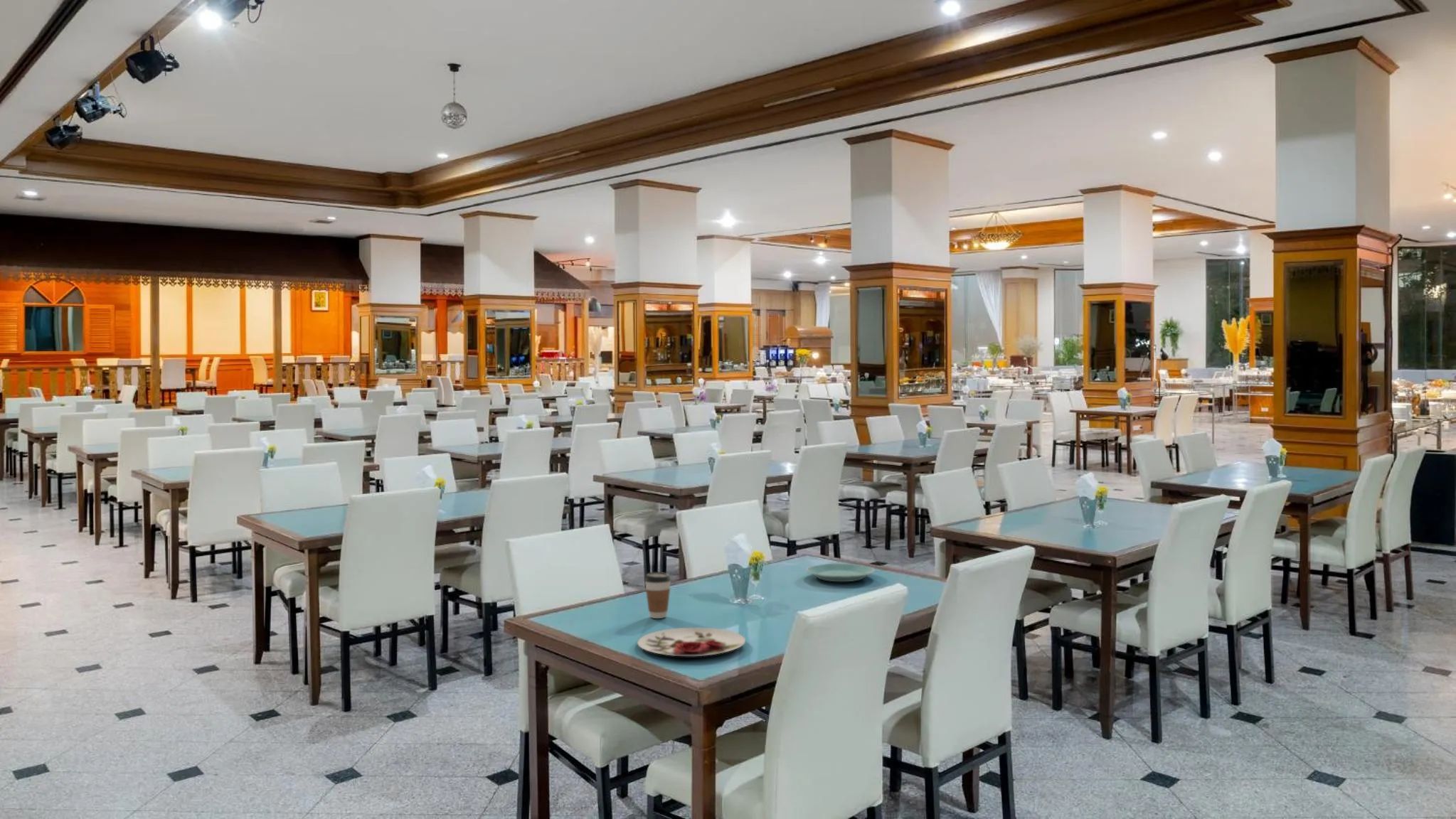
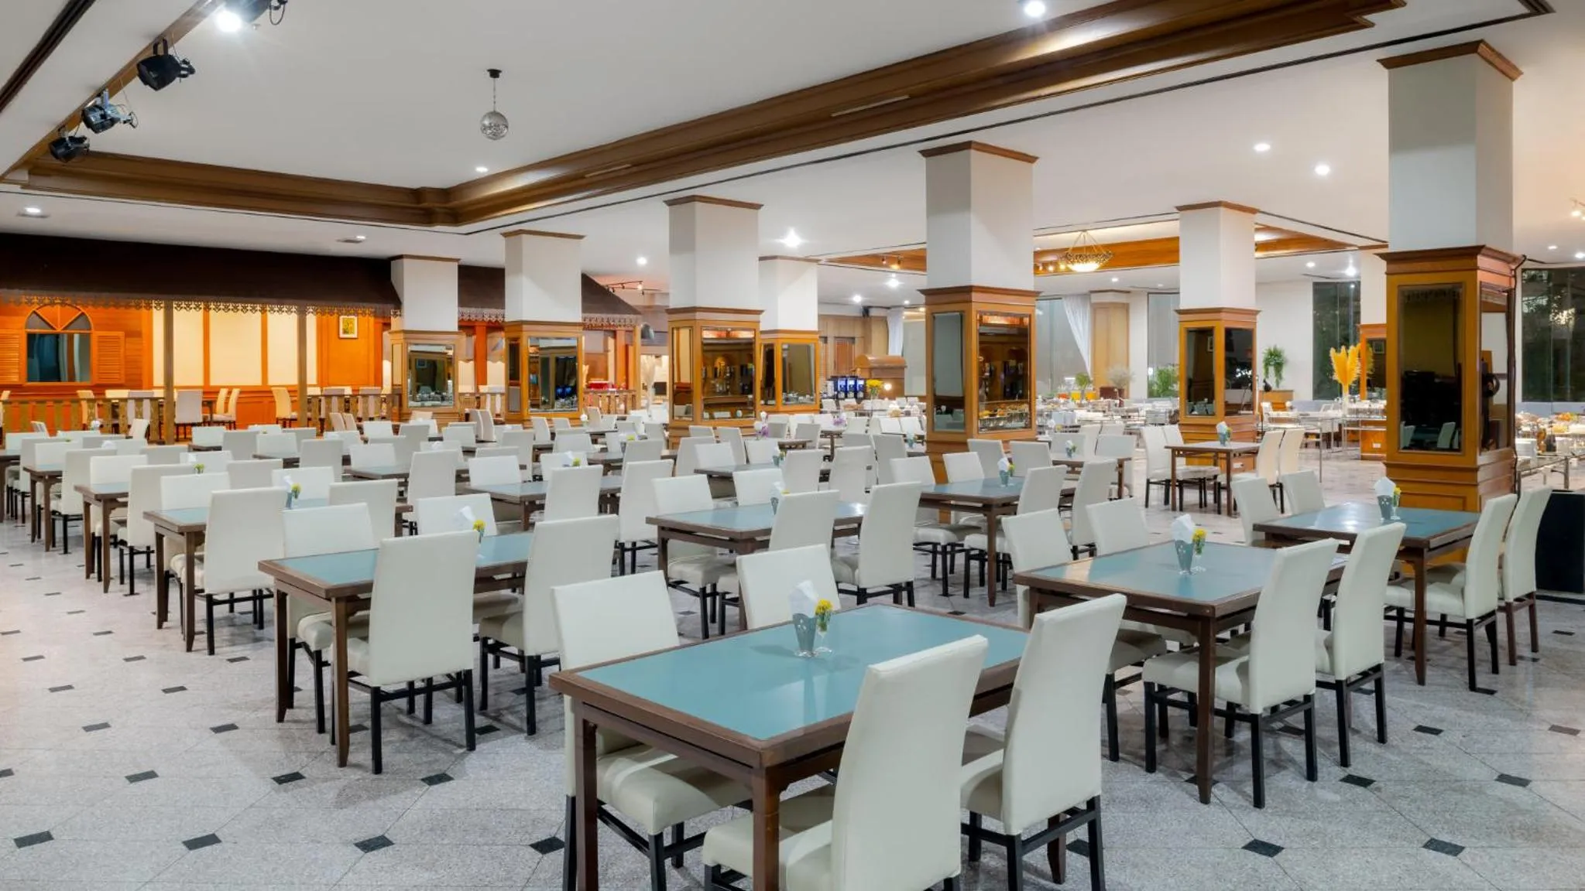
- plate [637,627,746,657]
- coffee cup [644,572,671,619]
- plate [806,563,876,582]
